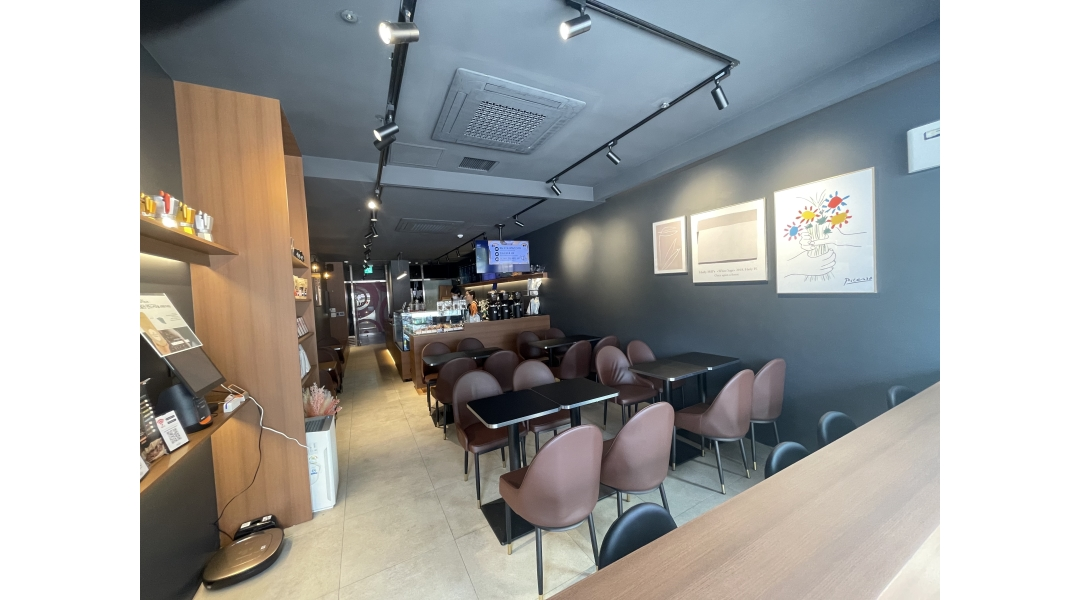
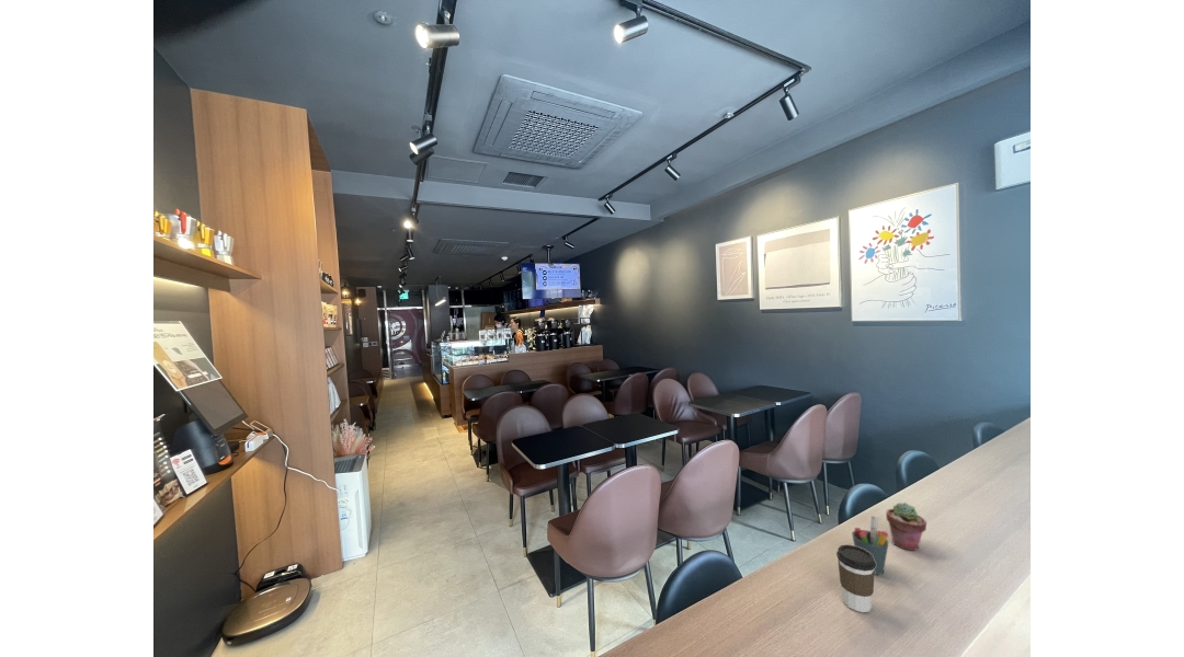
+ coffee cup [835,544,876,613]
+ potted succulent [885,502,927,552]
+ pen holder [851,515,889,576]
